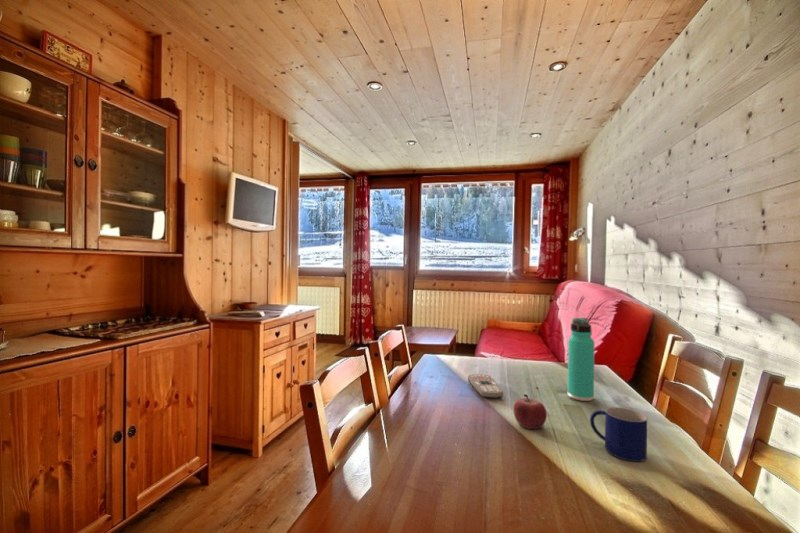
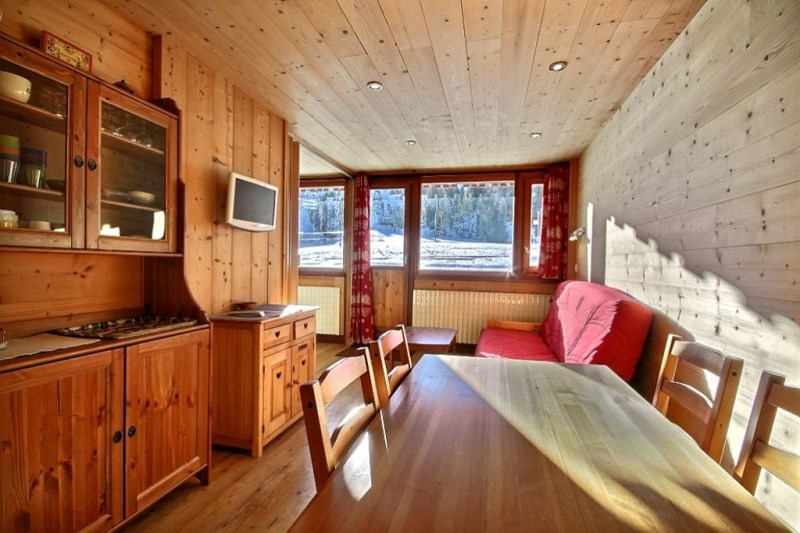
- mug [589,406,648,462]
- fruit [512,393,548,430]
- remote control [467,374,504,400]
- thermos bottle [567,317,596,402]
